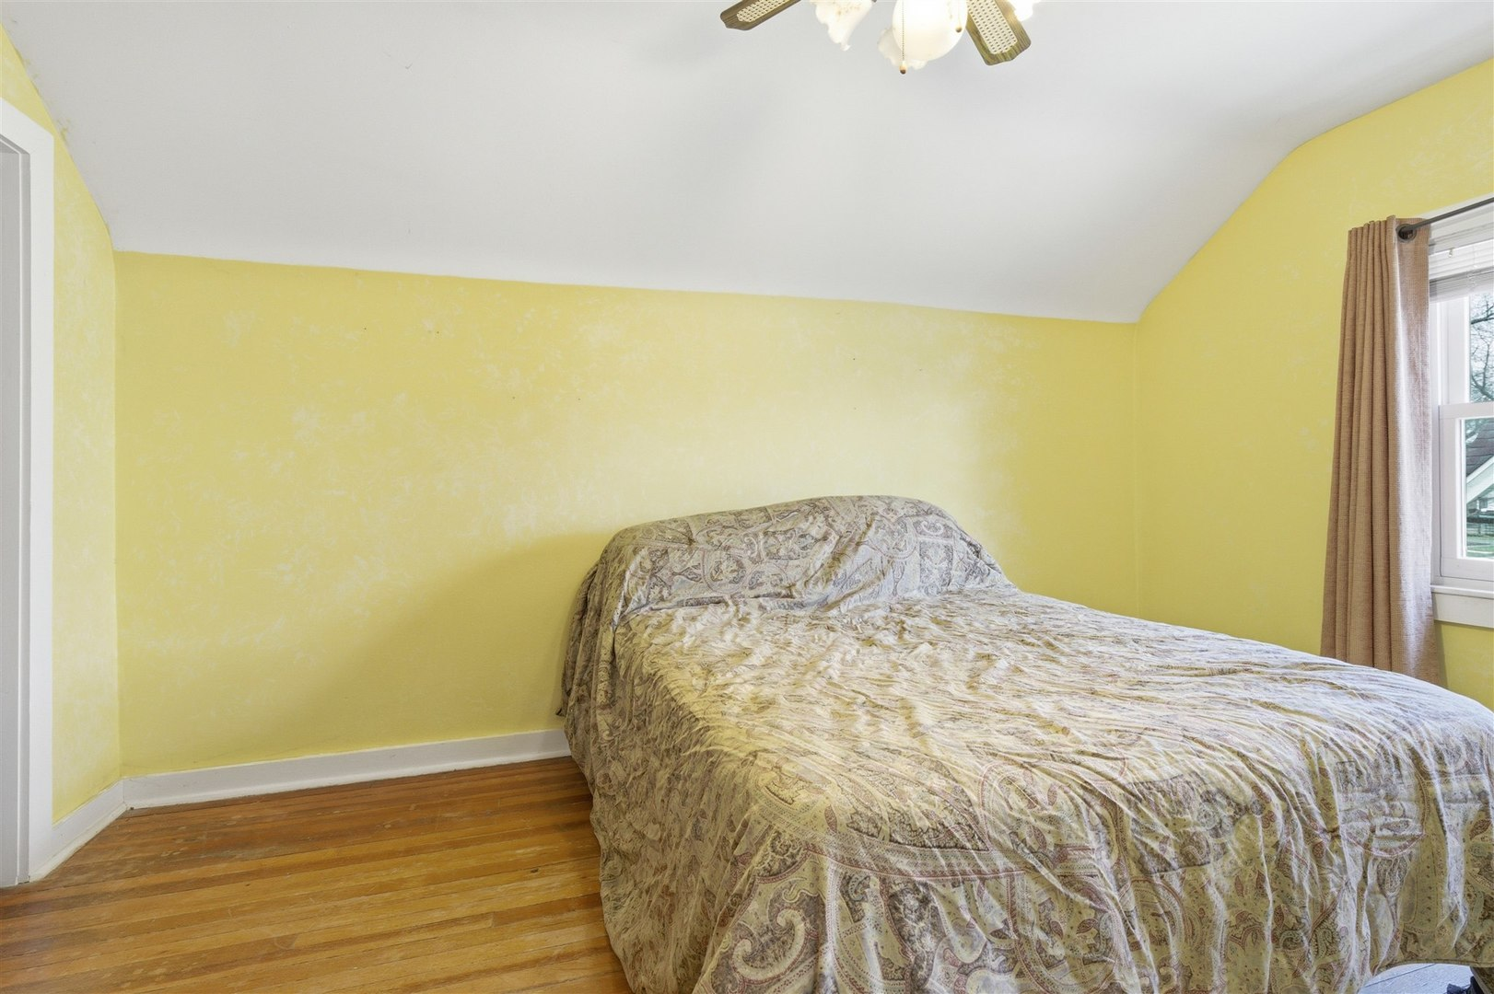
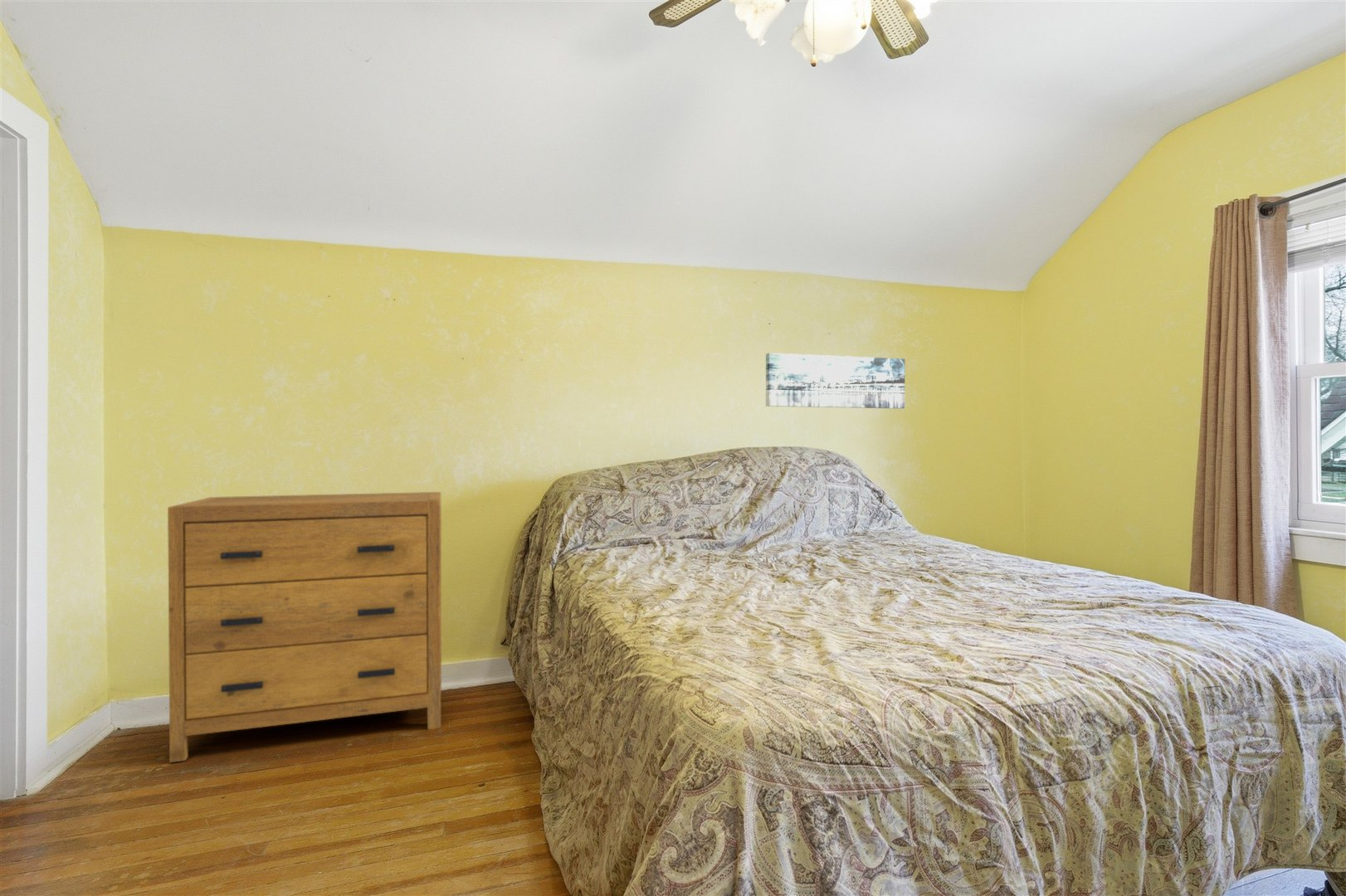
+ dresser [167,491,442,763]
+ wall art [765,352,905,409]
